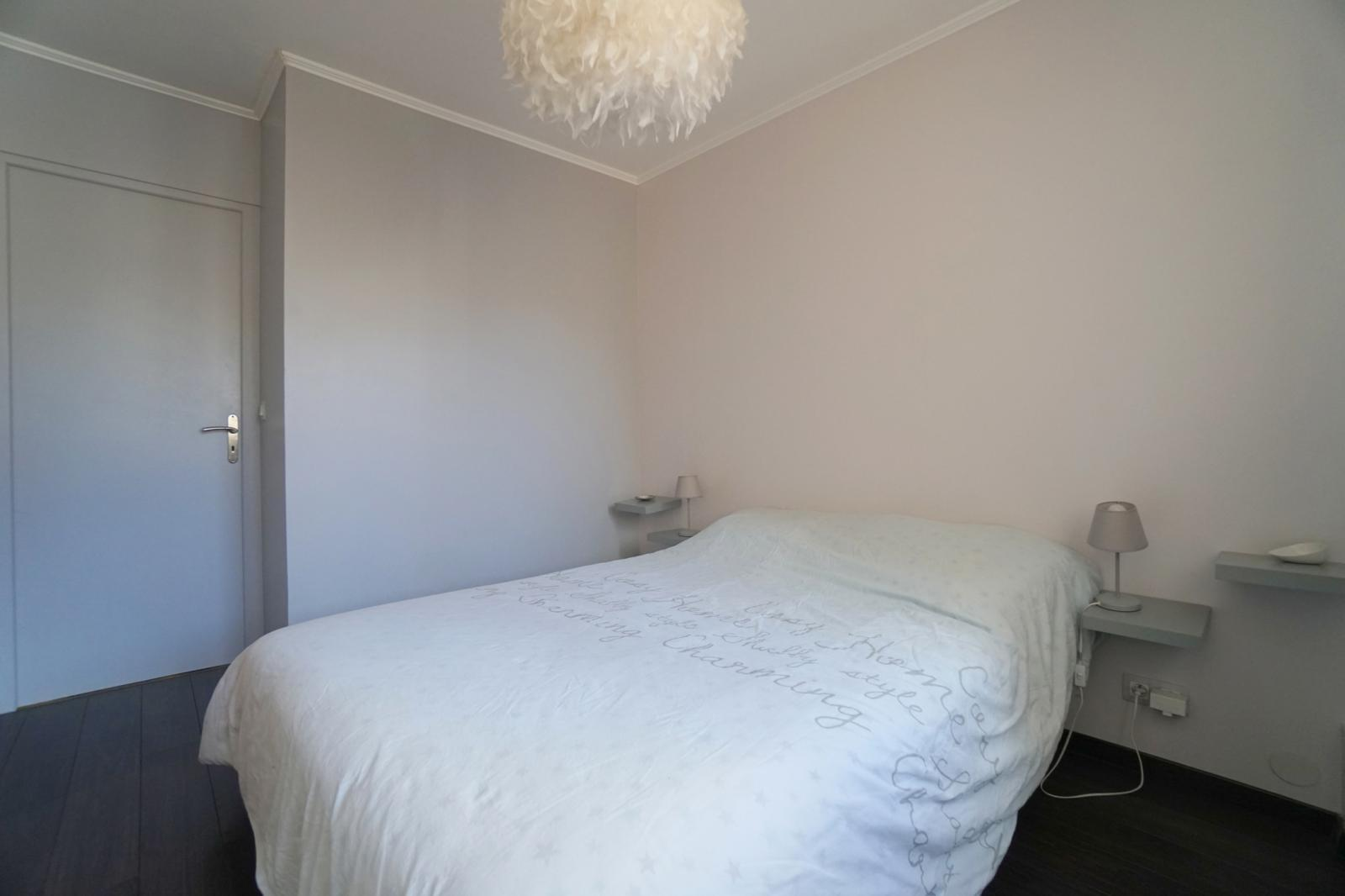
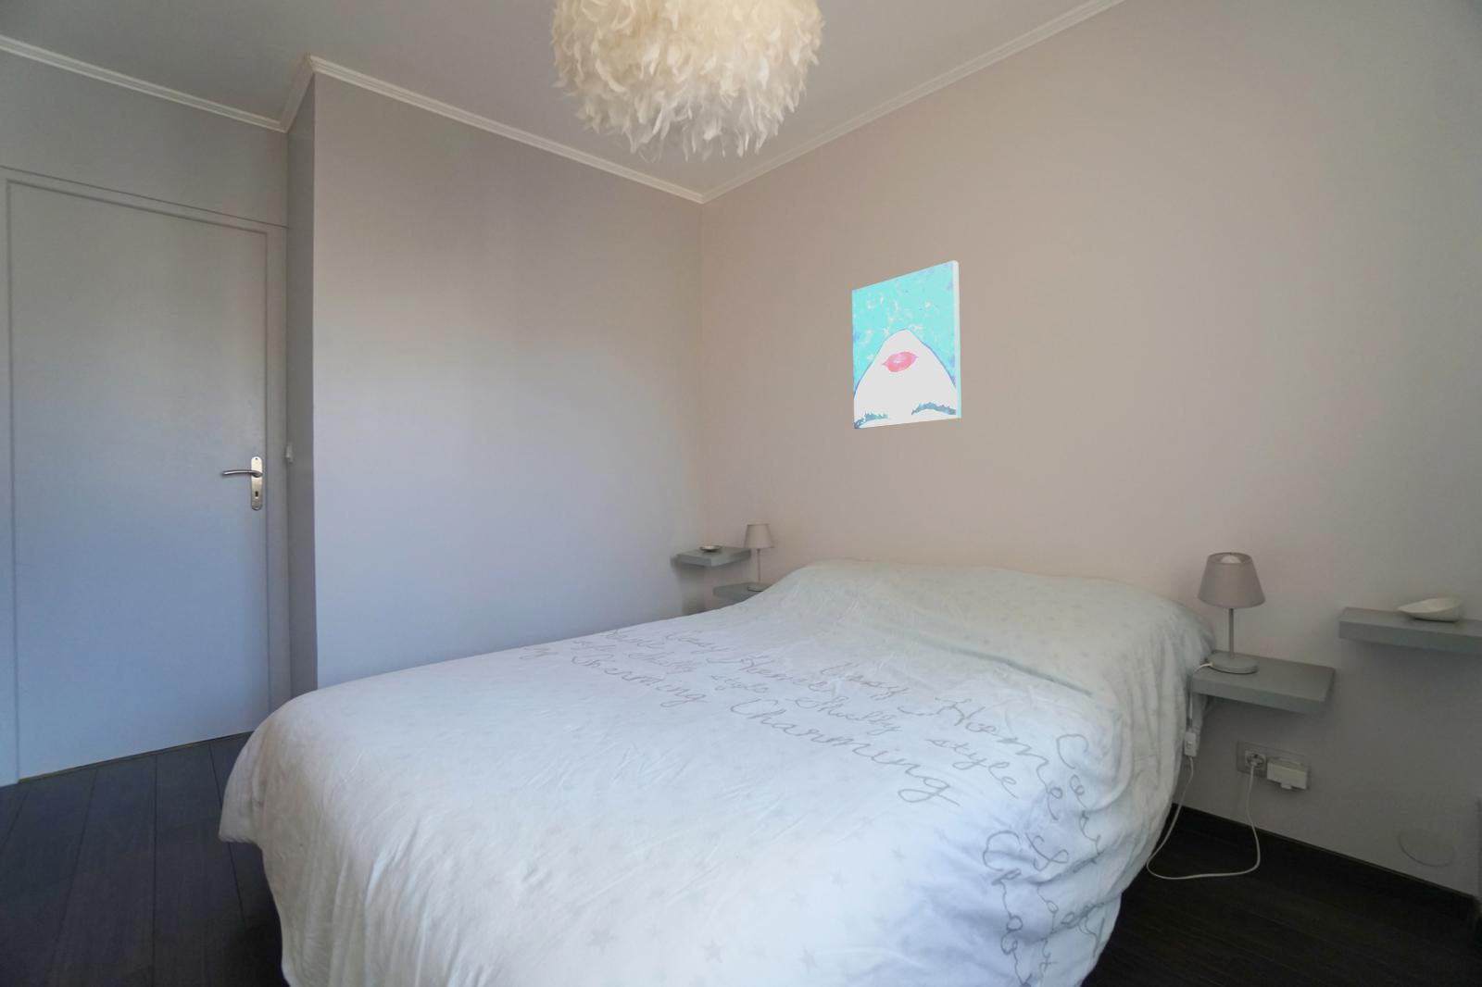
+ wall art [852,259,962,430]
